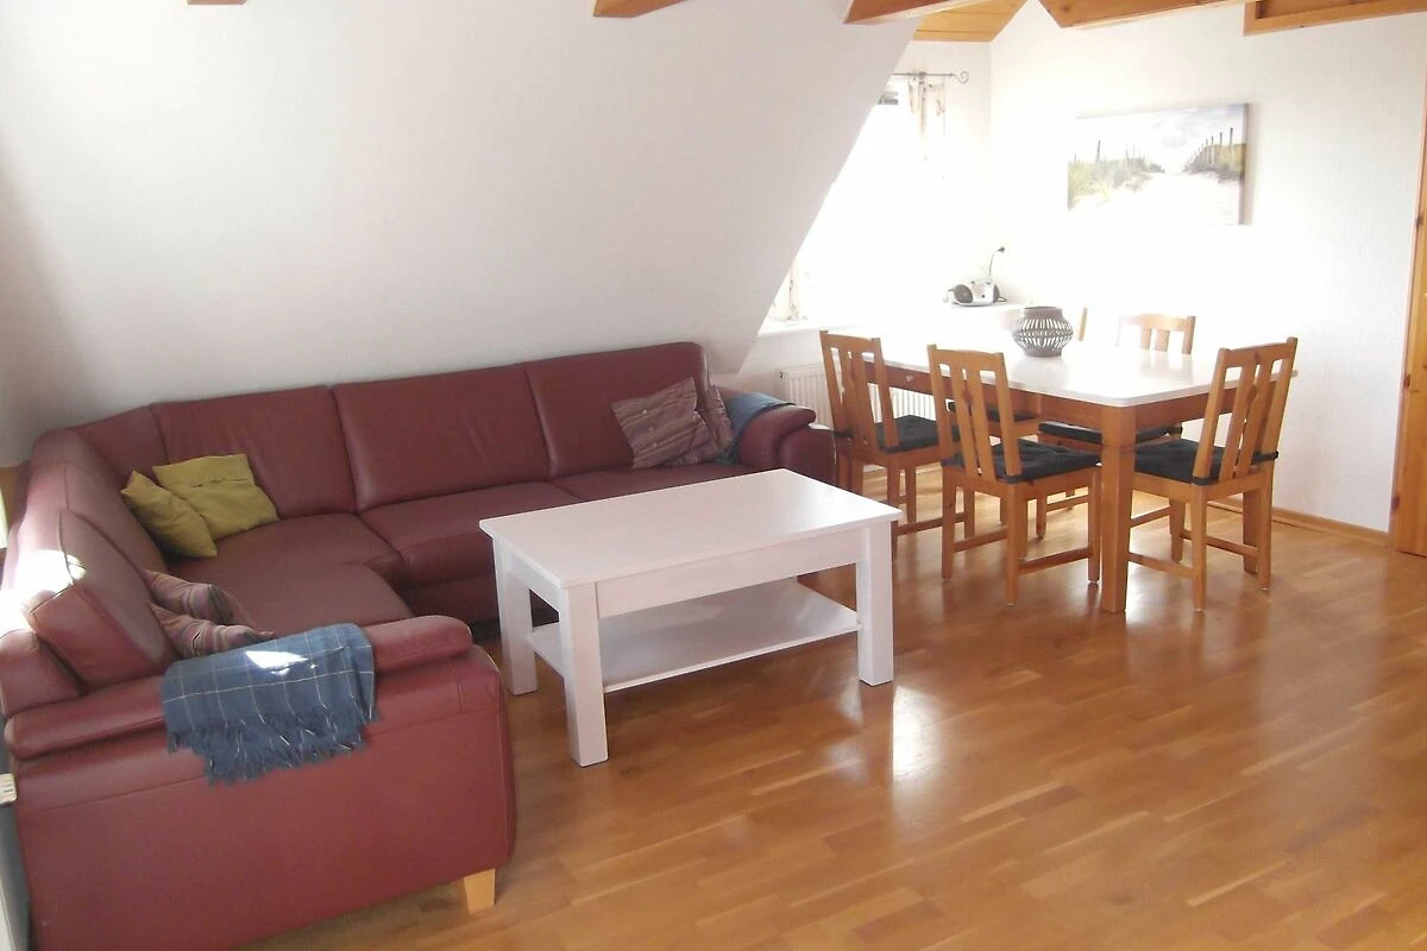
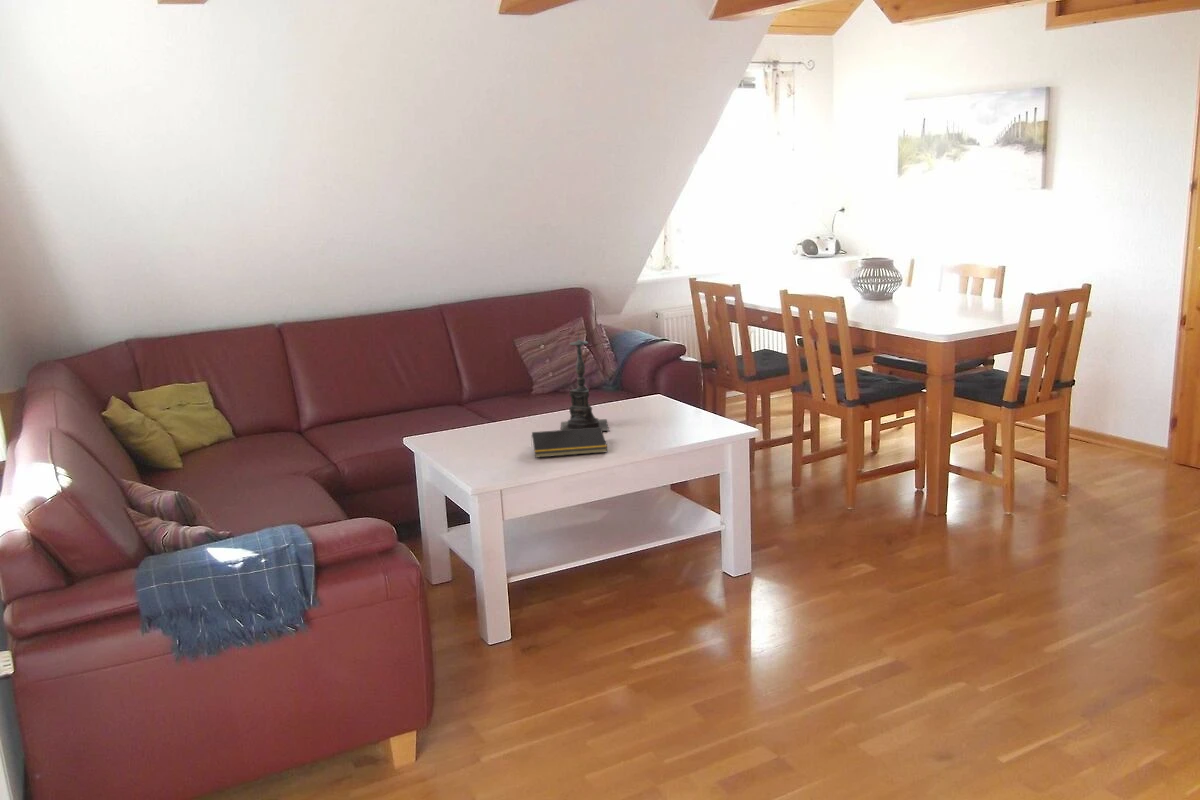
+ notepad [530,427,609,459]
+ candle holder [560,333,610,432]
